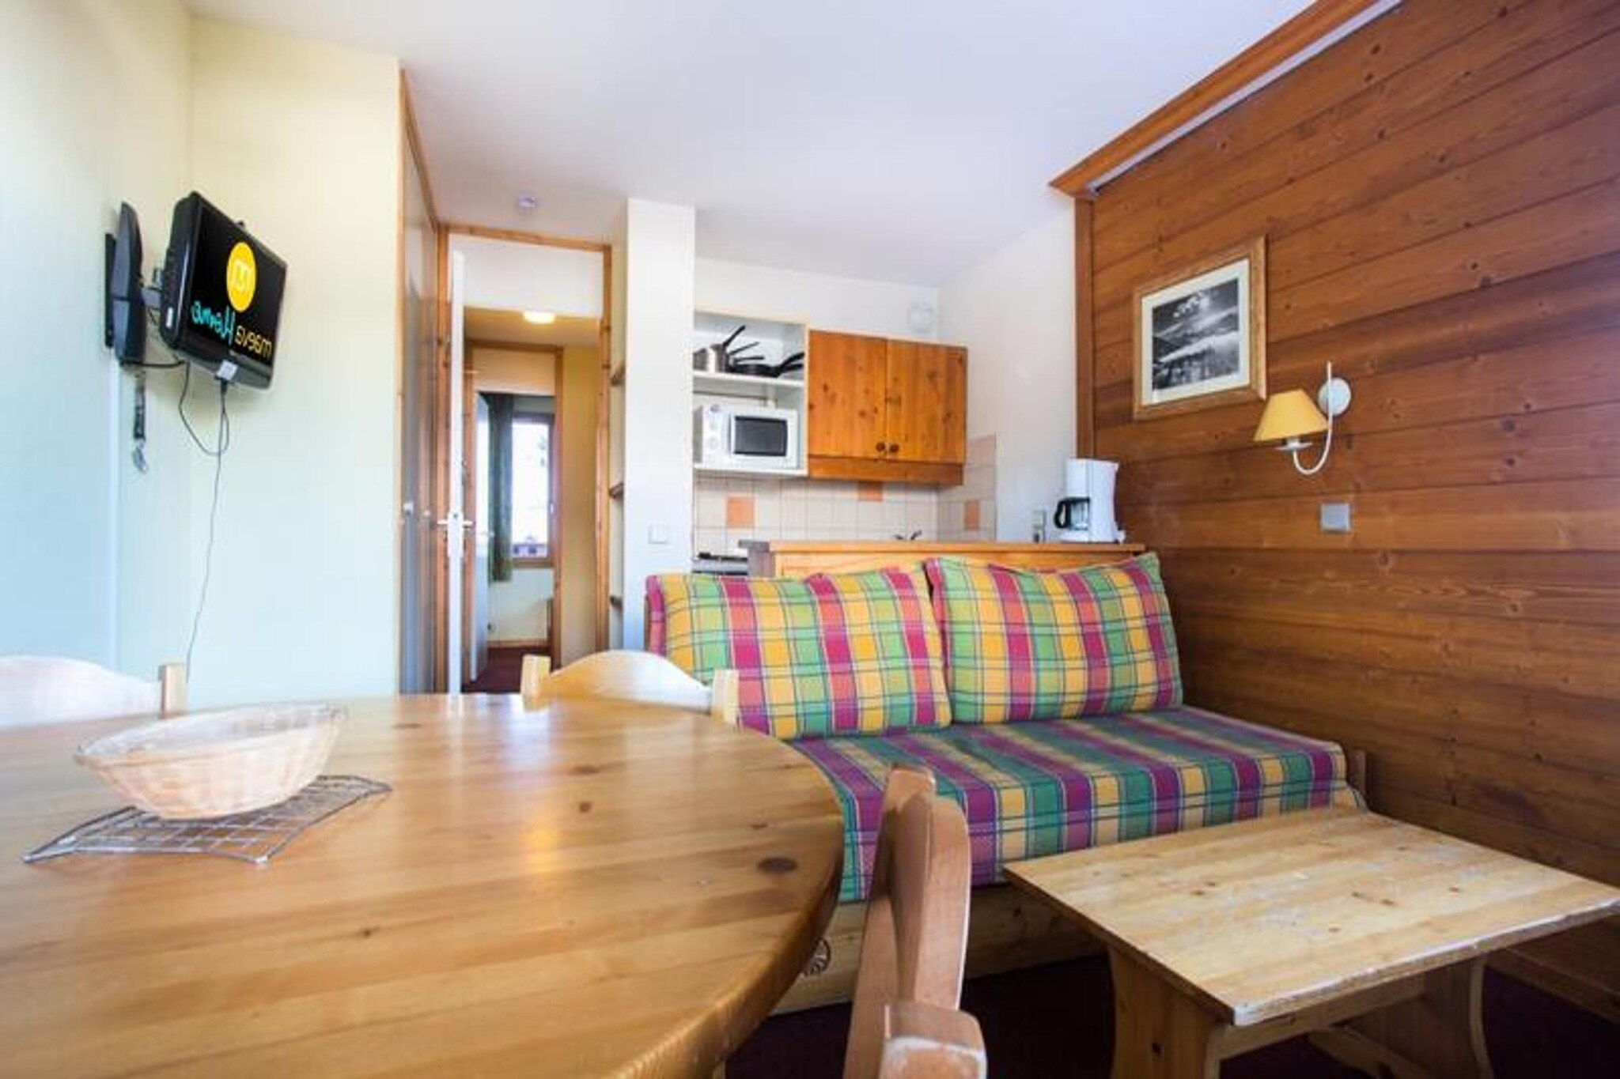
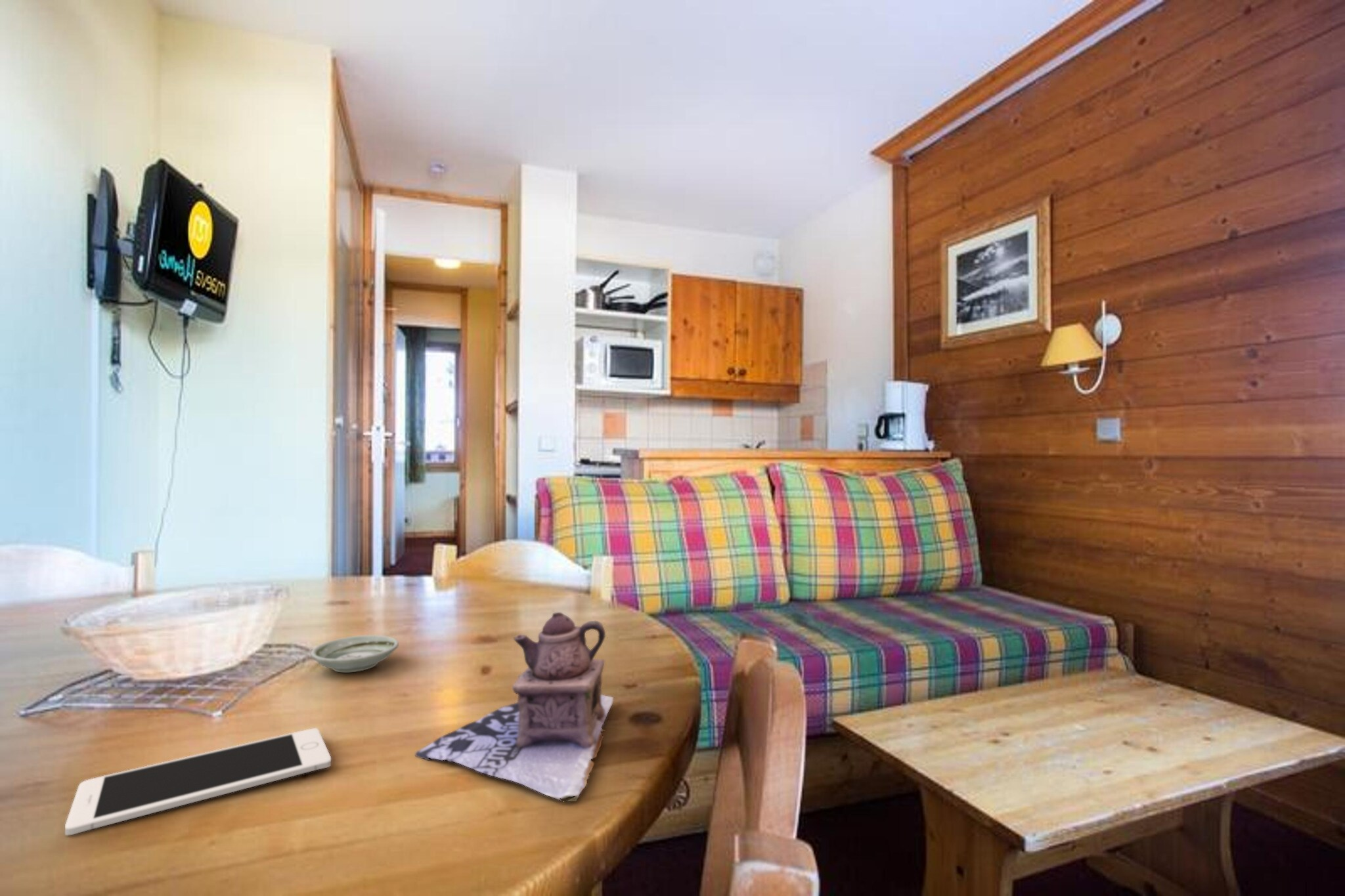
+ saucer [310,635,399,673]
+ cell phone [64,727,332,836]
+ teapot [414,612,617,802]
